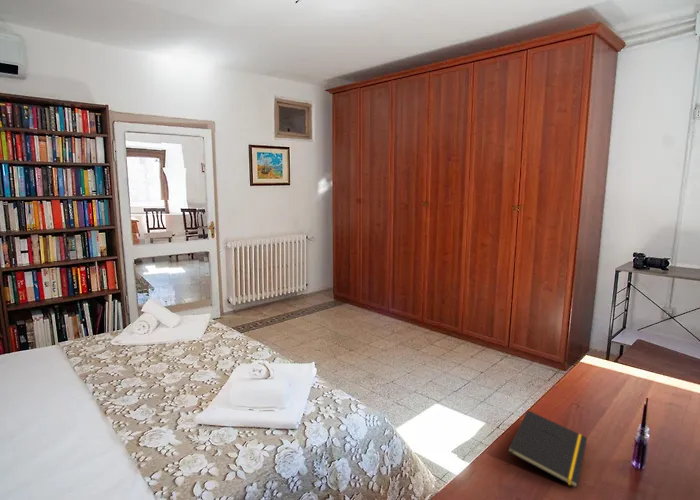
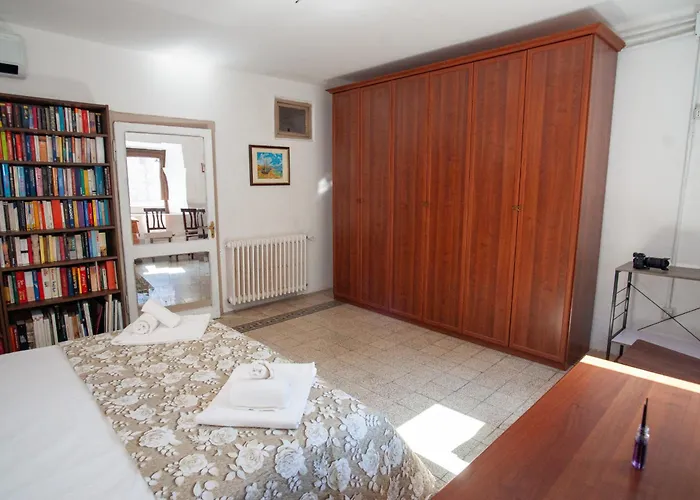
- notepad [506,409,588,489]
